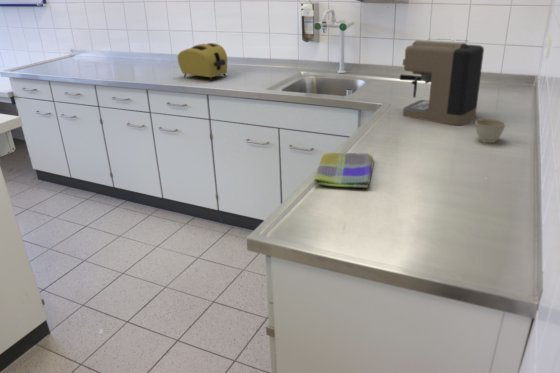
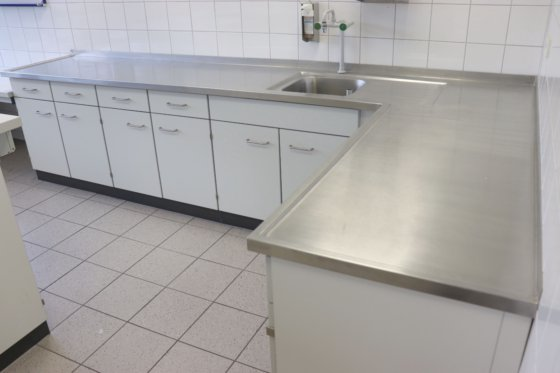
- flower pot [475,118,507,144]
- dish towel [313,152,375,189]
- coffee maker [399,38,485,127]
- toaster [177,42,228,83]
